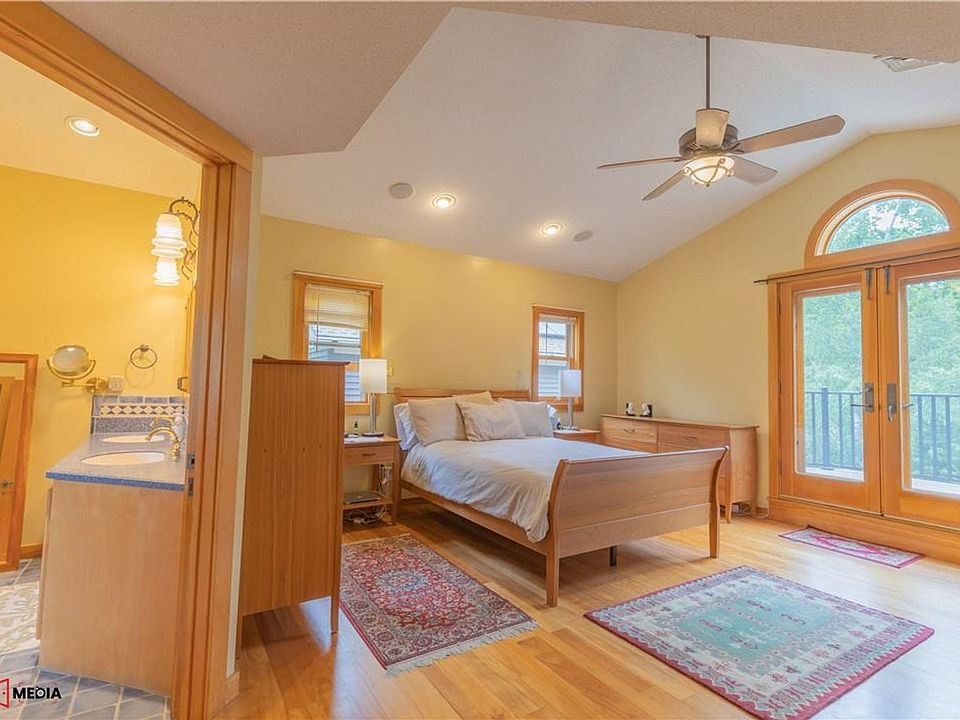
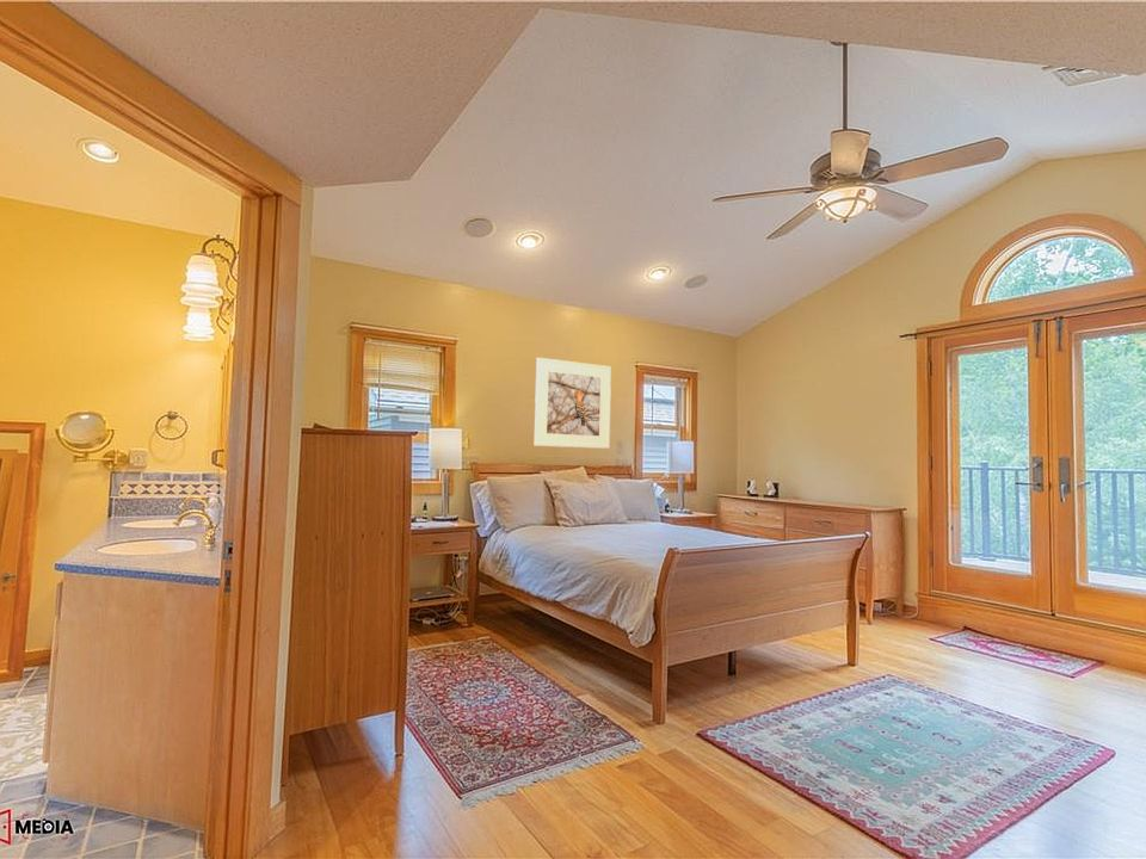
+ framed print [534,357,612,450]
